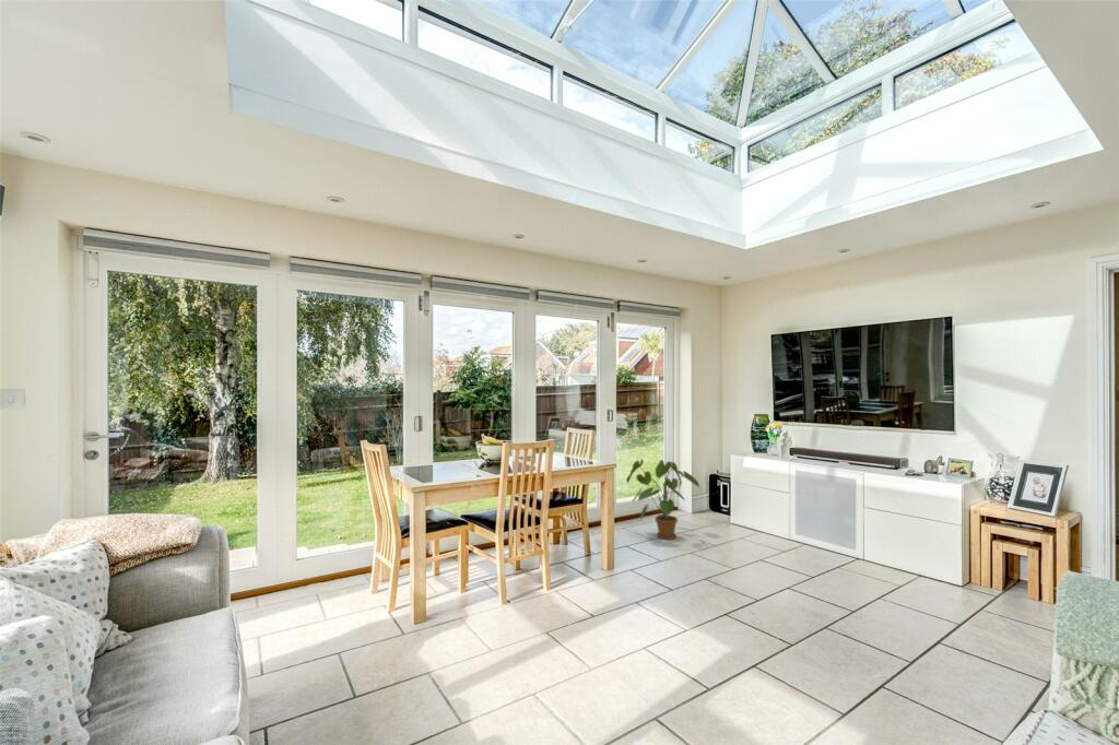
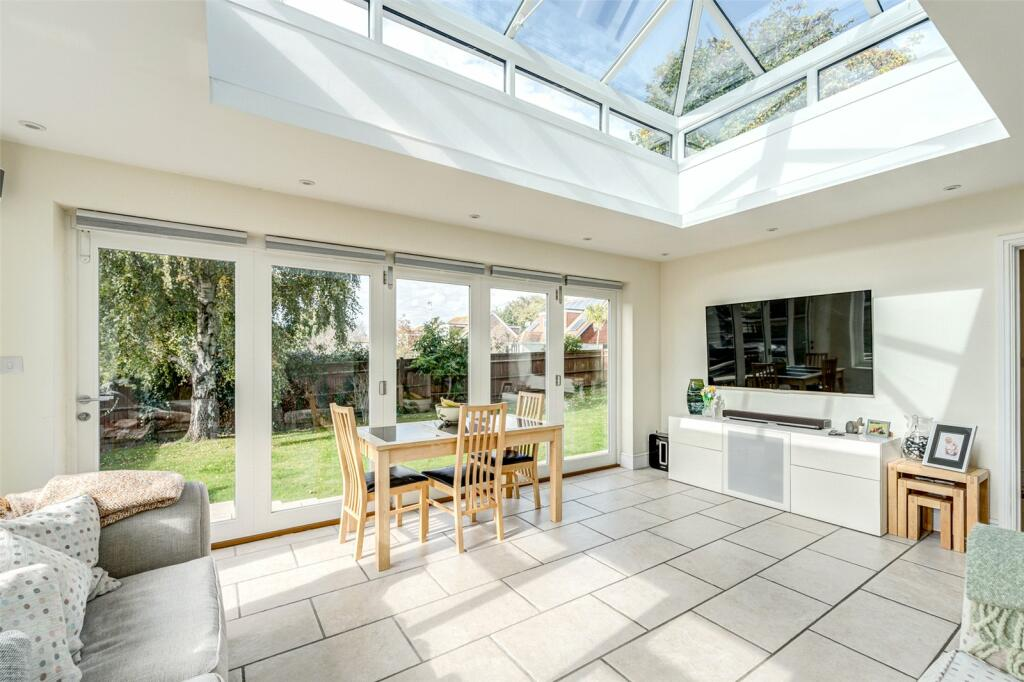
- house plant [625,458,702,541]
